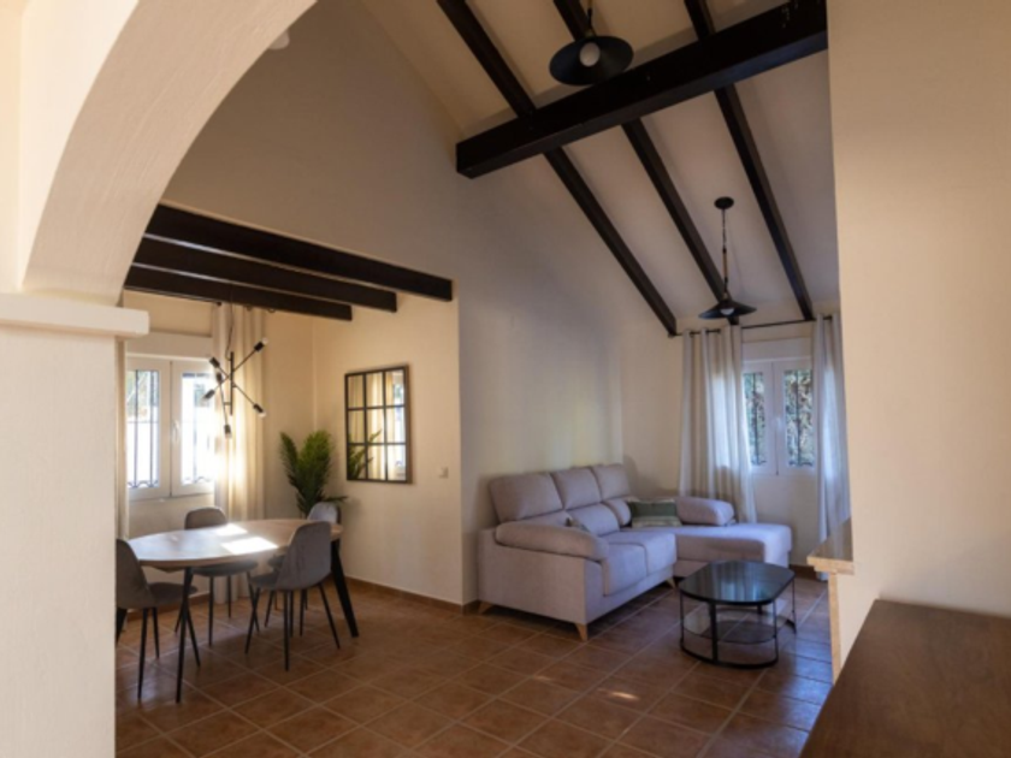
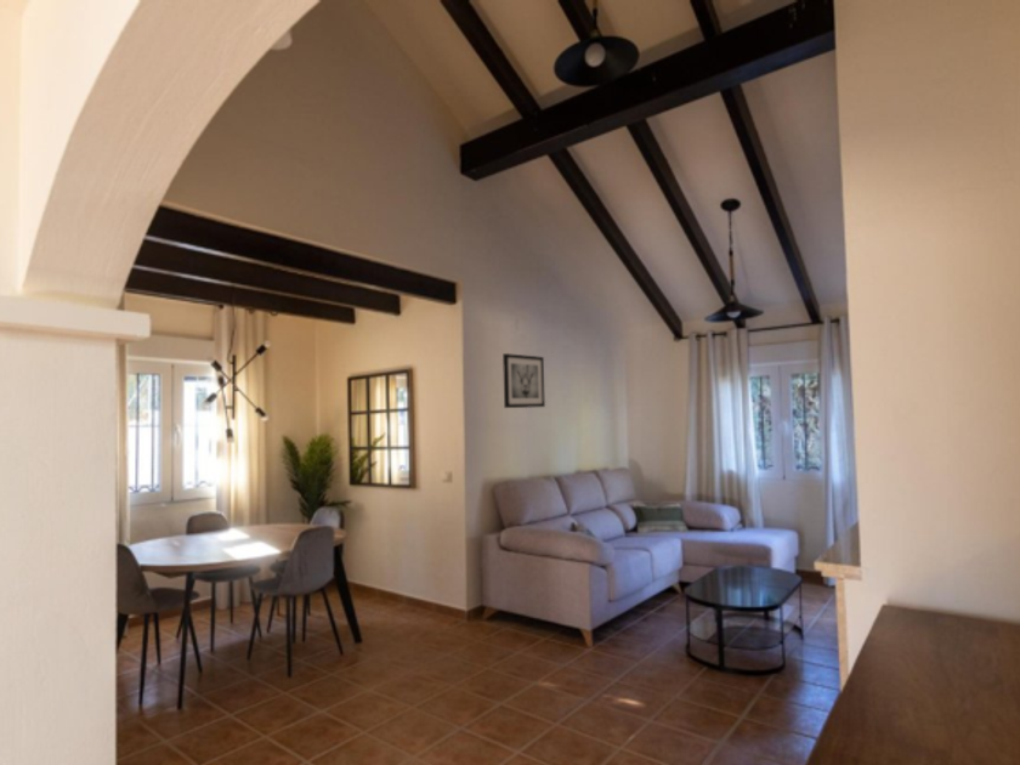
+ wall art [501,352,546,409]
